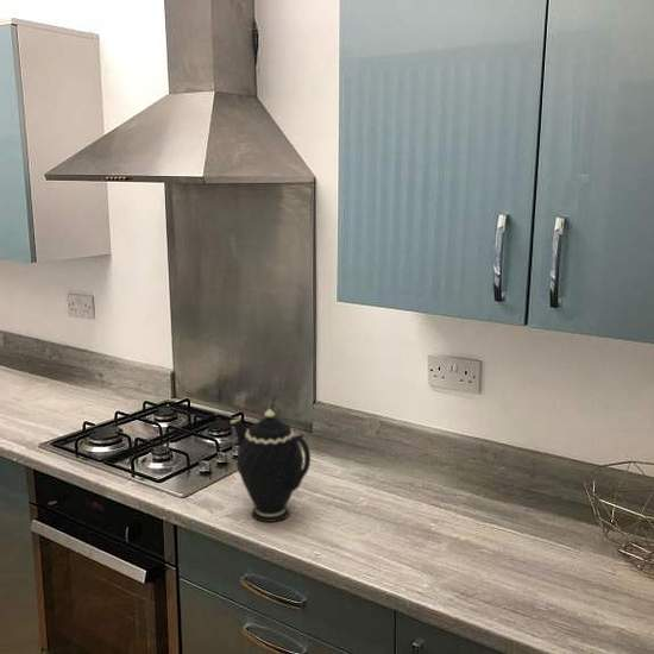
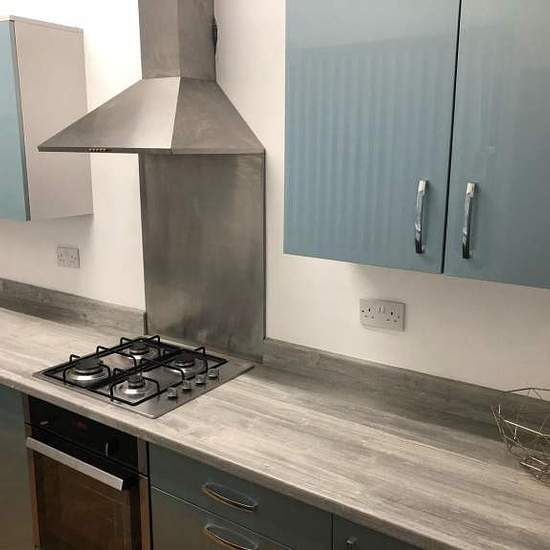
- teapot [229,408,312,523]
